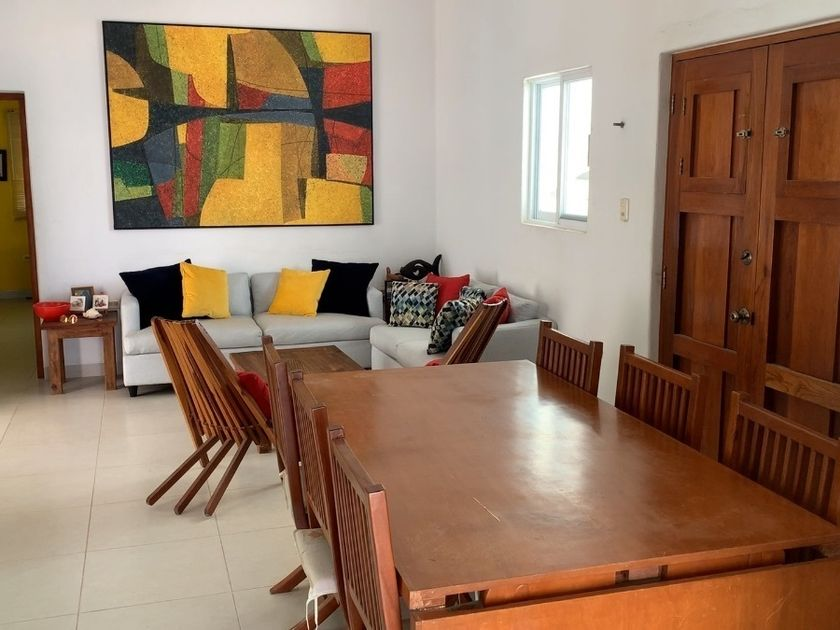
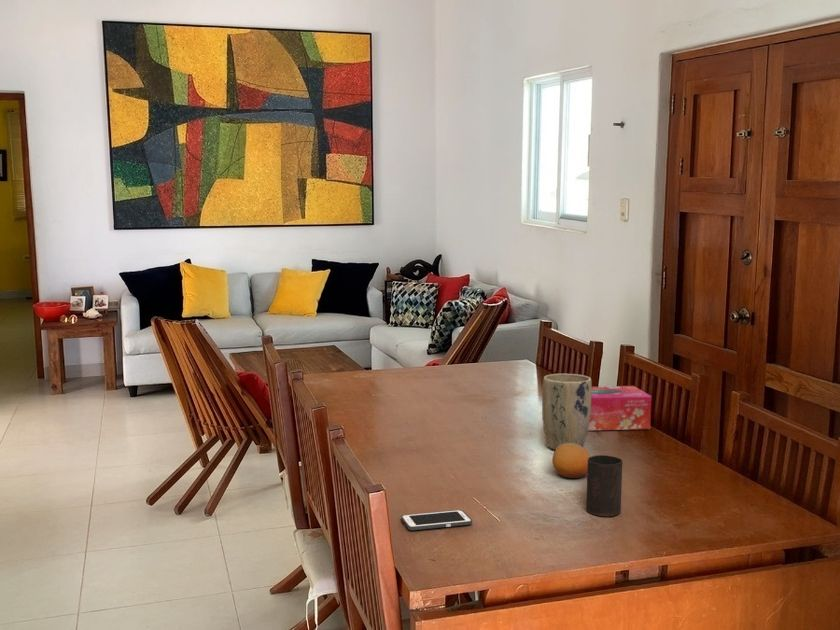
+ cup [585,454,623,517]
+ tissue box [588,385,652,432]
+ cell phone [400,509,473,531]
+ fruit [551,444,591,479]
+ plant pot [541,373,593,451]
